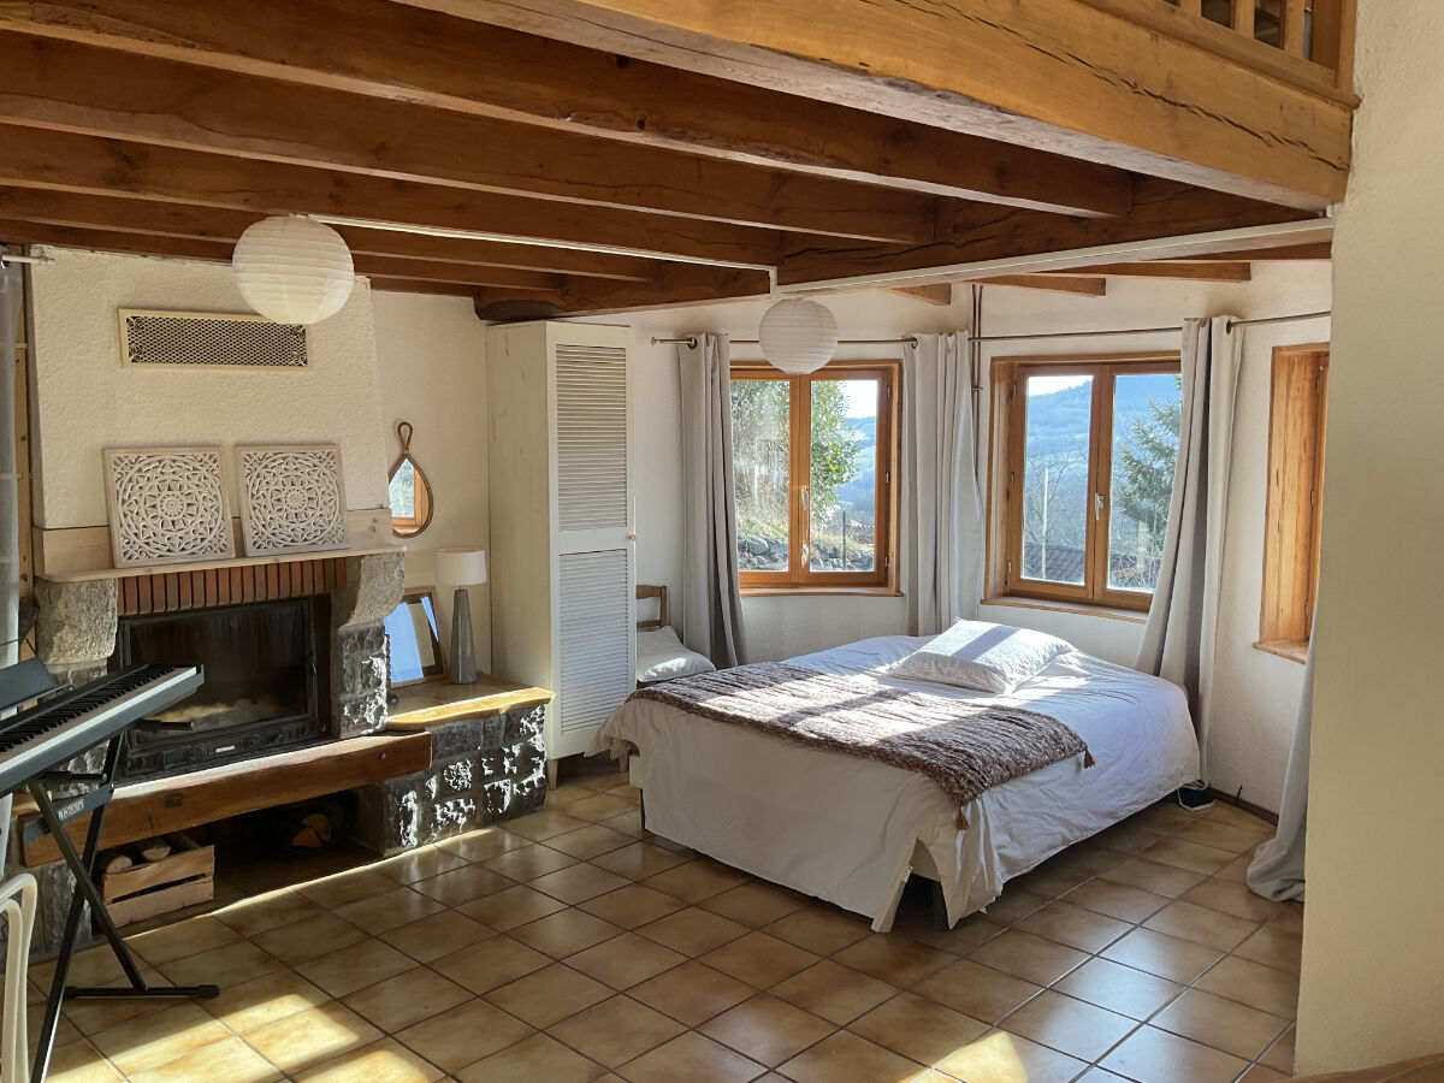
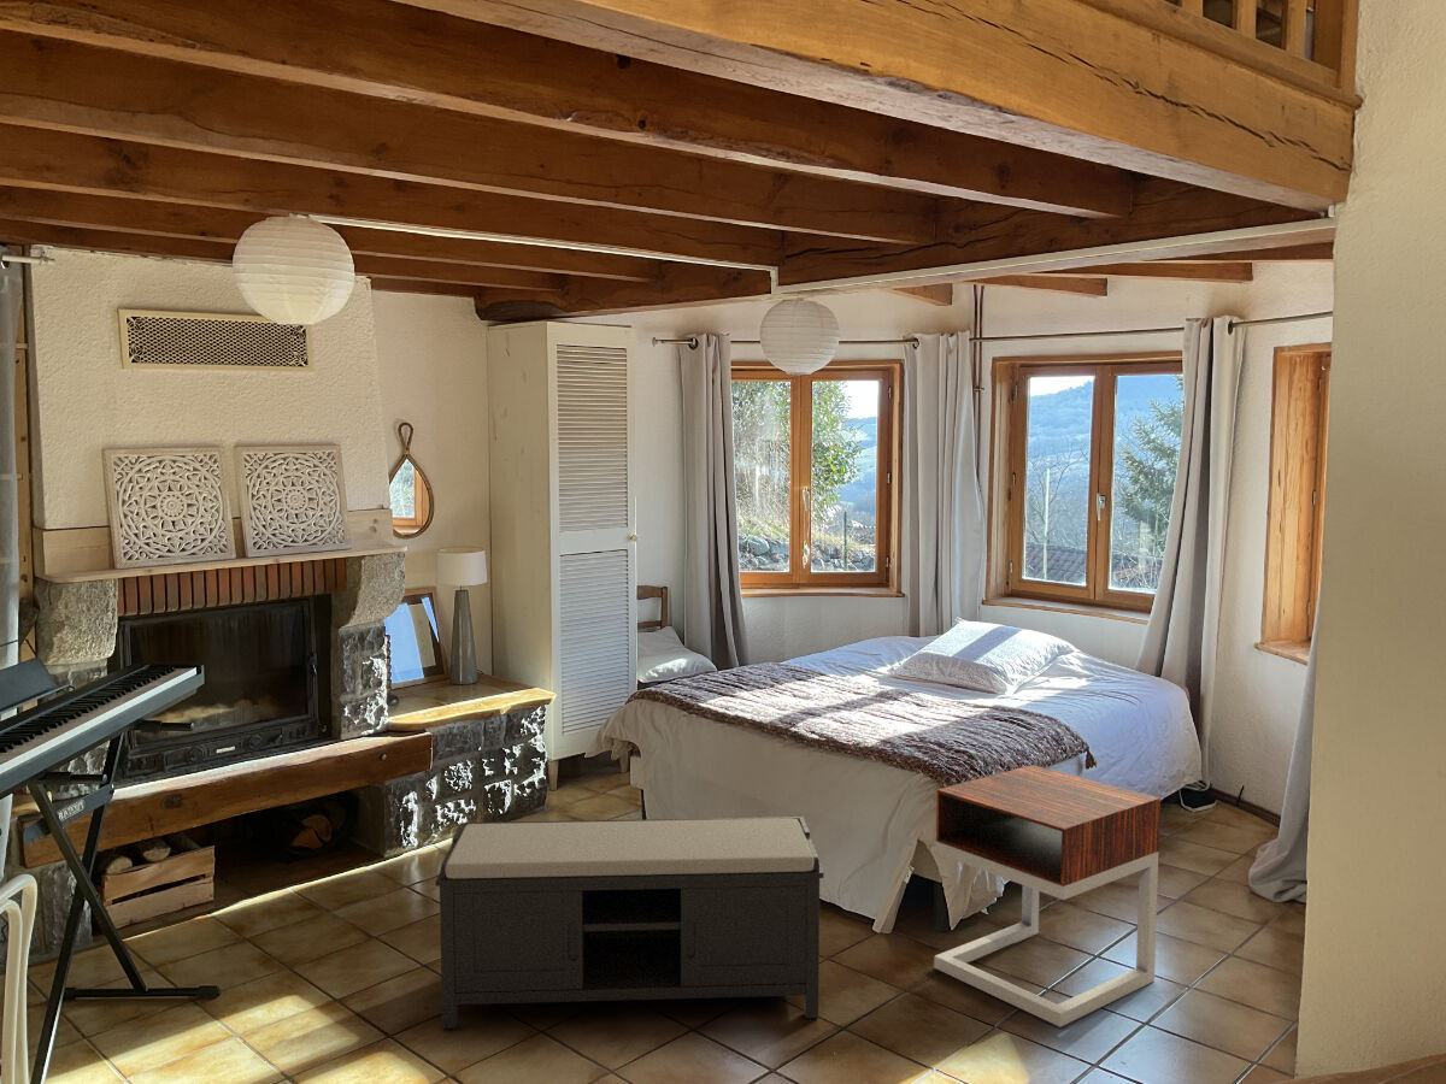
+ bench [434,815,825,1030]
+ nightstand [933,764,1162,1029]
